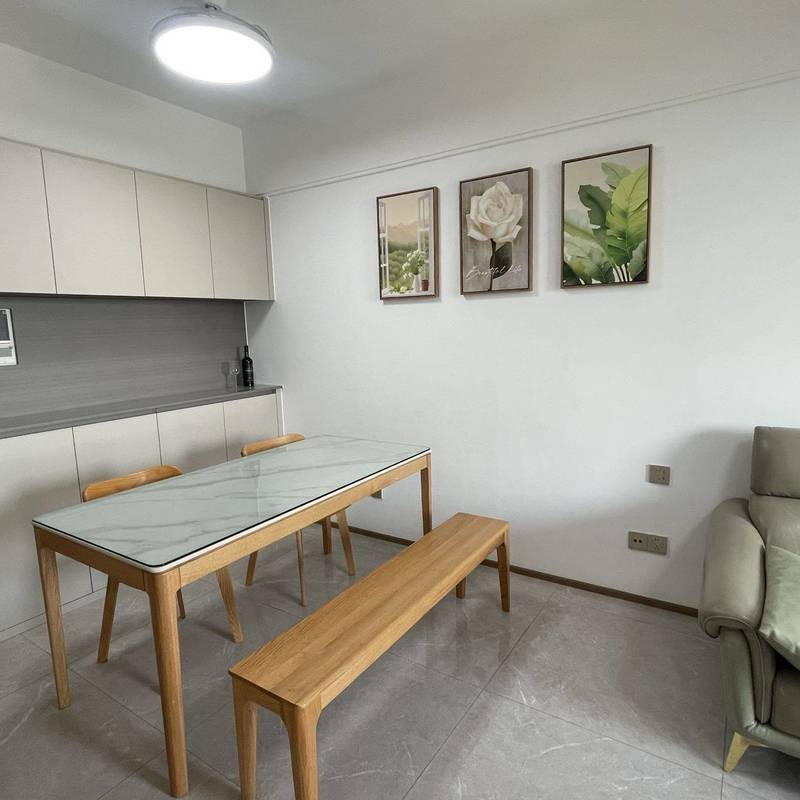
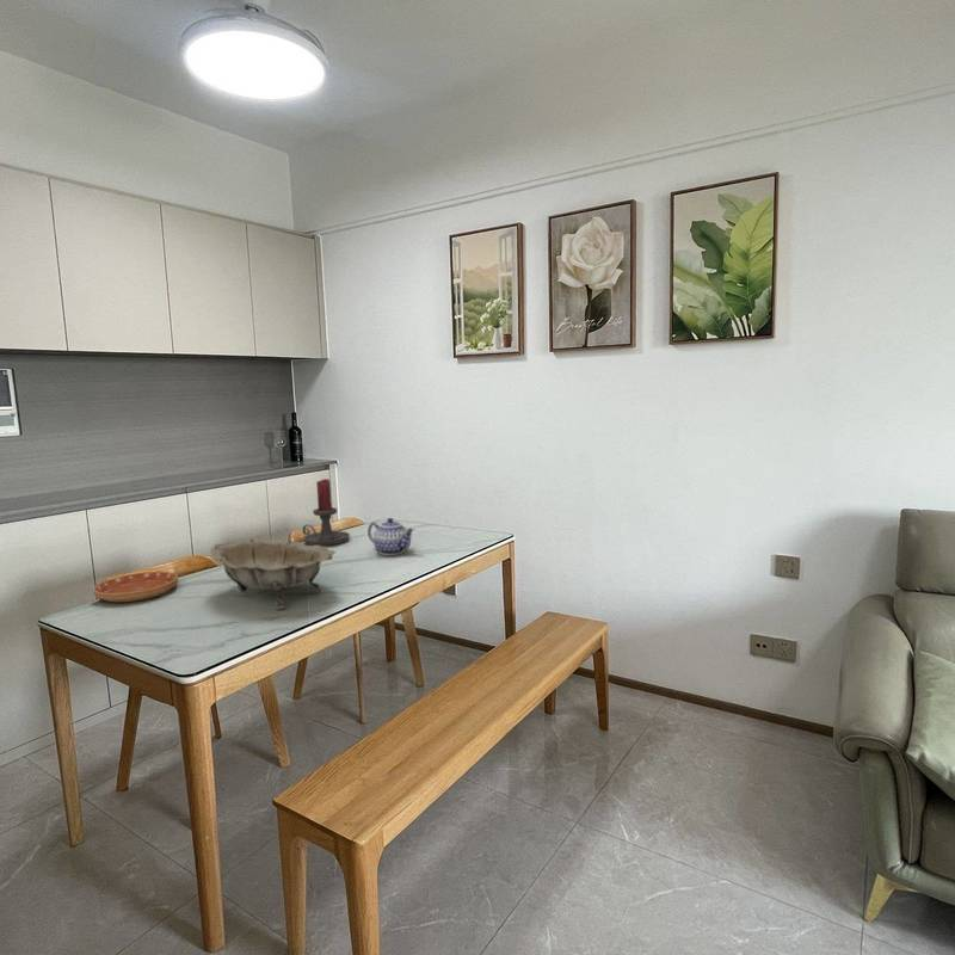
+ saucer [92,571,179,603]
+ decorative bowl [210,535,337,611]
+ teapot [366,517,415,556]
+ candle holder [301,478,351,547]
